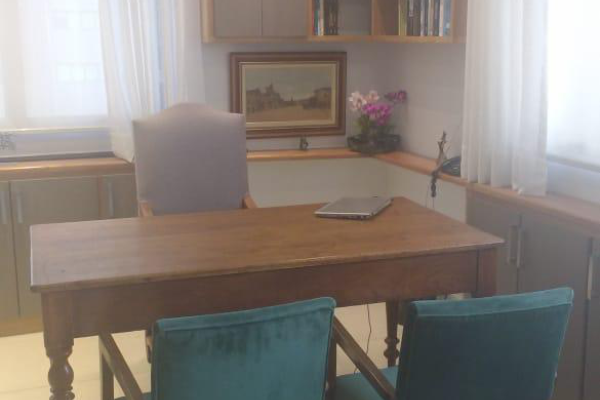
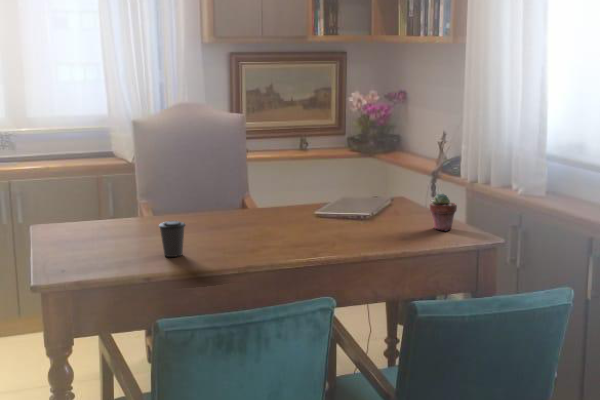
+ coffee cup [157,220,187,258]
+ potted succulent [428,192,458,232]
